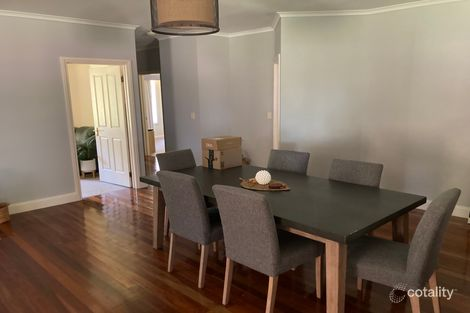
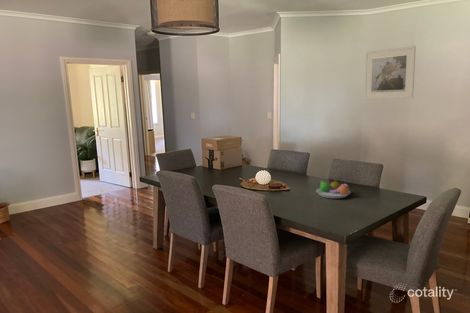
+ fruit bowl [315,178,352,199]
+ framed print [363,45,417,100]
